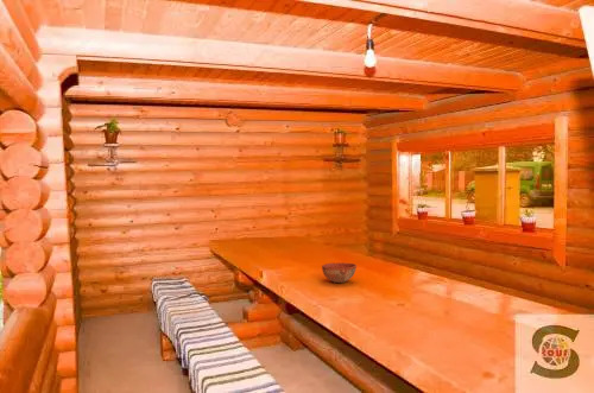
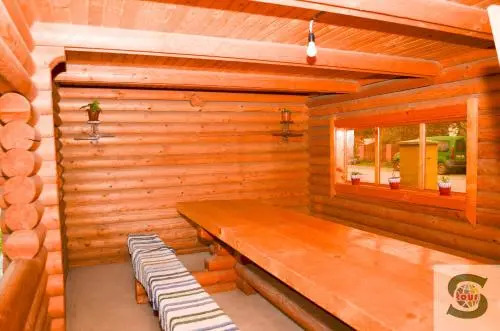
- bowl [321,261,358,284]
